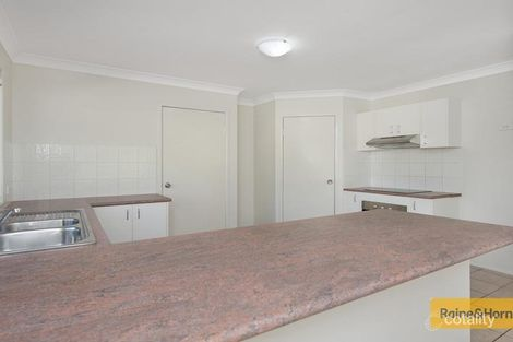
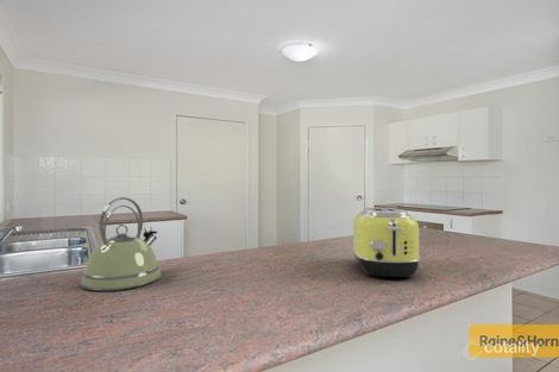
+ toaster [351,207,421,278]
+ kettle [80,196,162,291]
